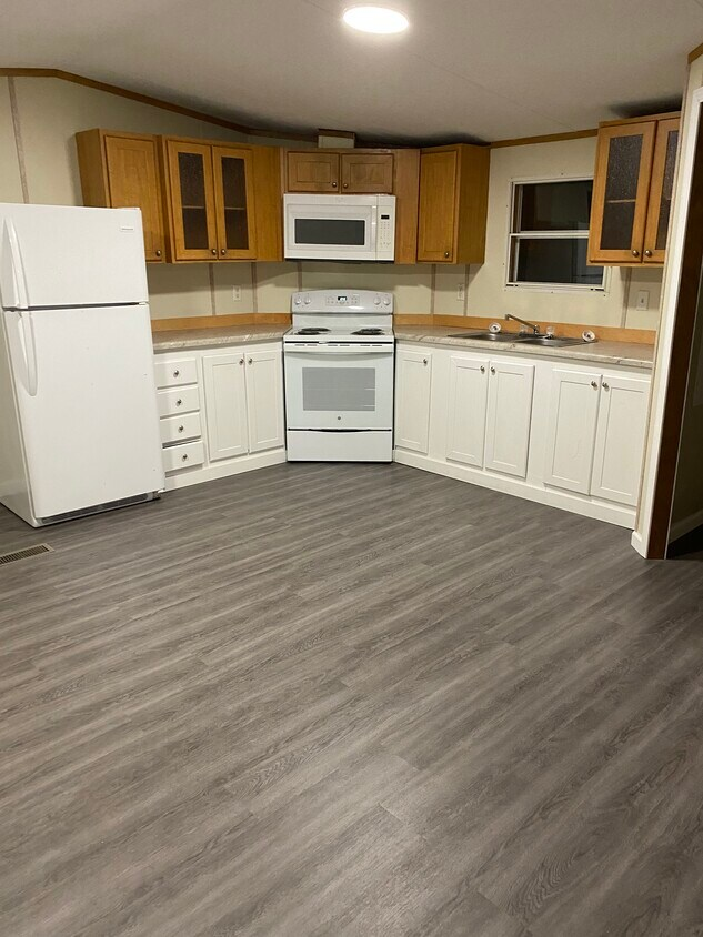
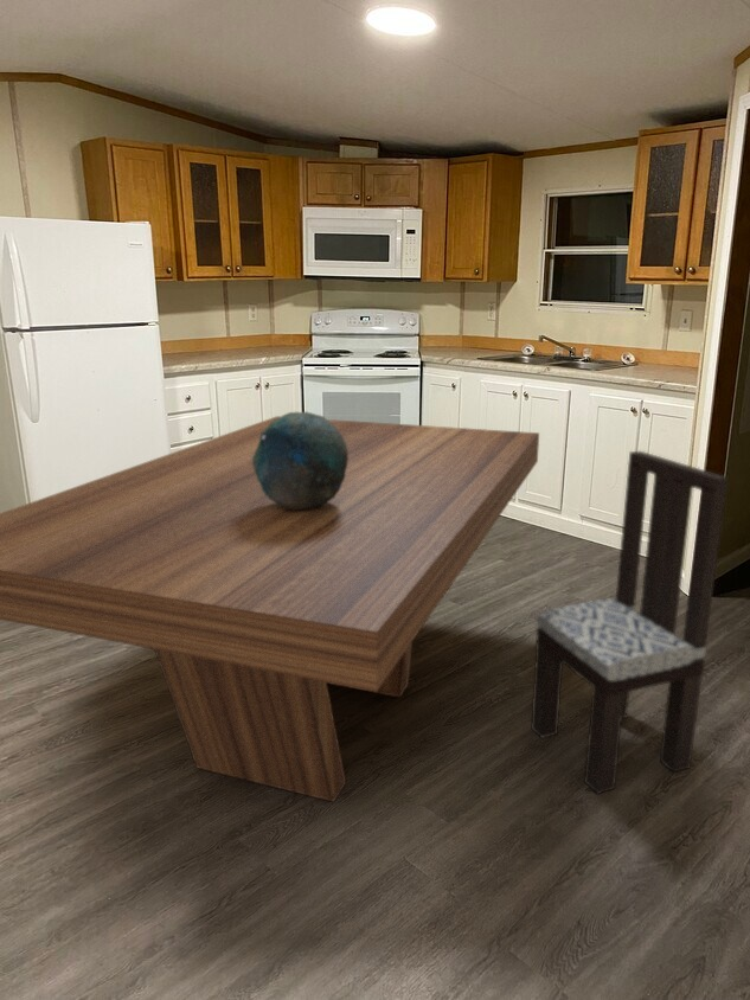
+ decorative bowl [252,410,348,509]
+ dining table [0,415,540,803]
+ dining chair [530,450,730,795]
